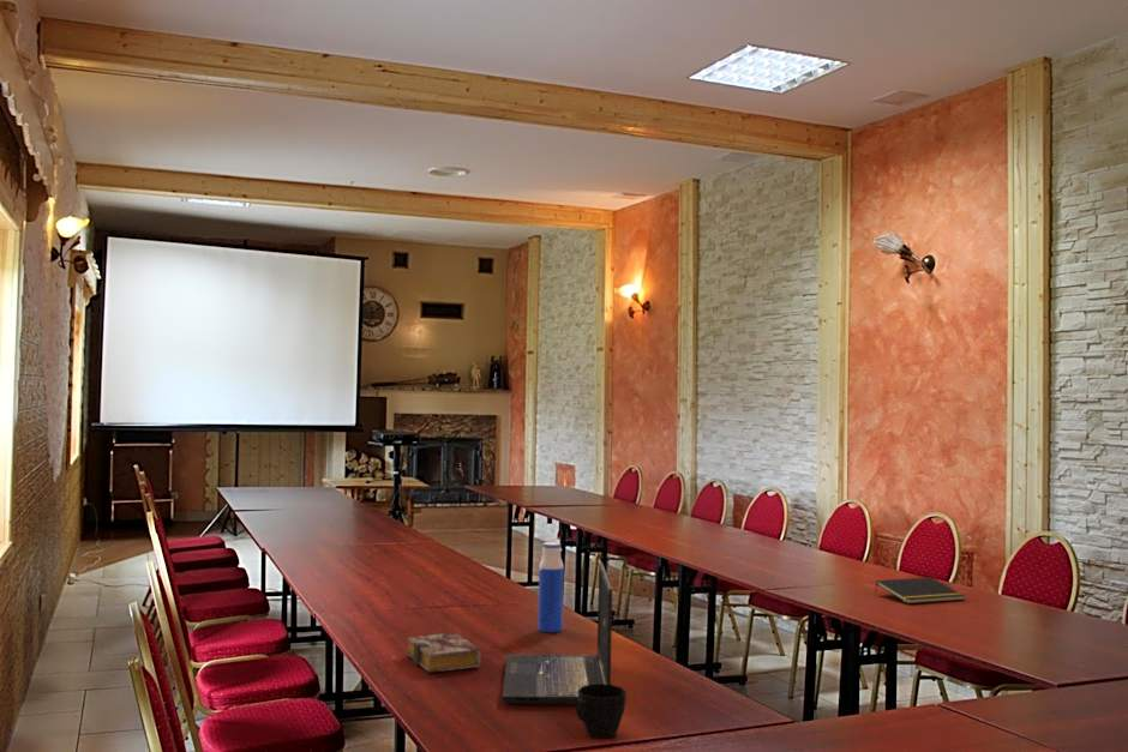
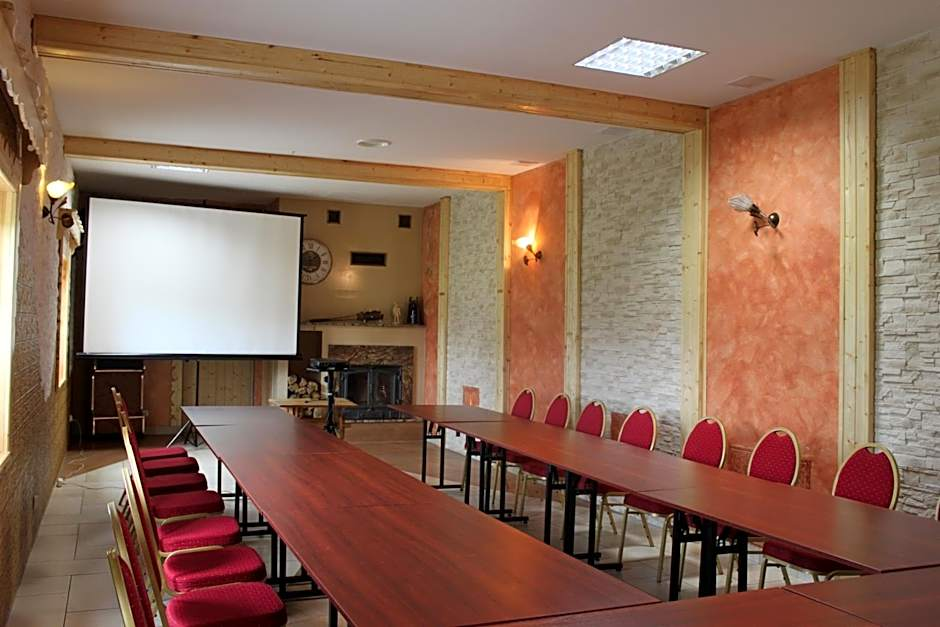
- book [406,631,482,674]
- cup [575,684,628,739]
- water bottle [536,541,565,633]
- laptop [502,561,613,706]
- notepad [874,576,965,604]
